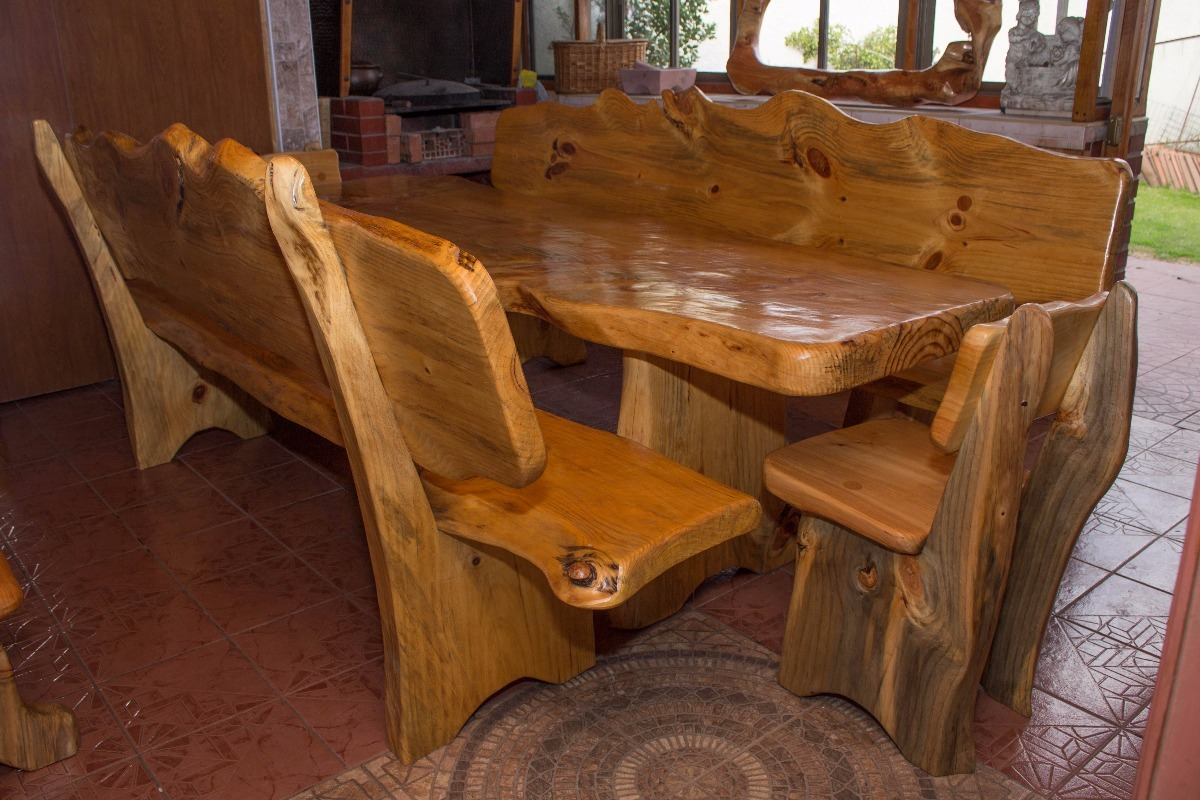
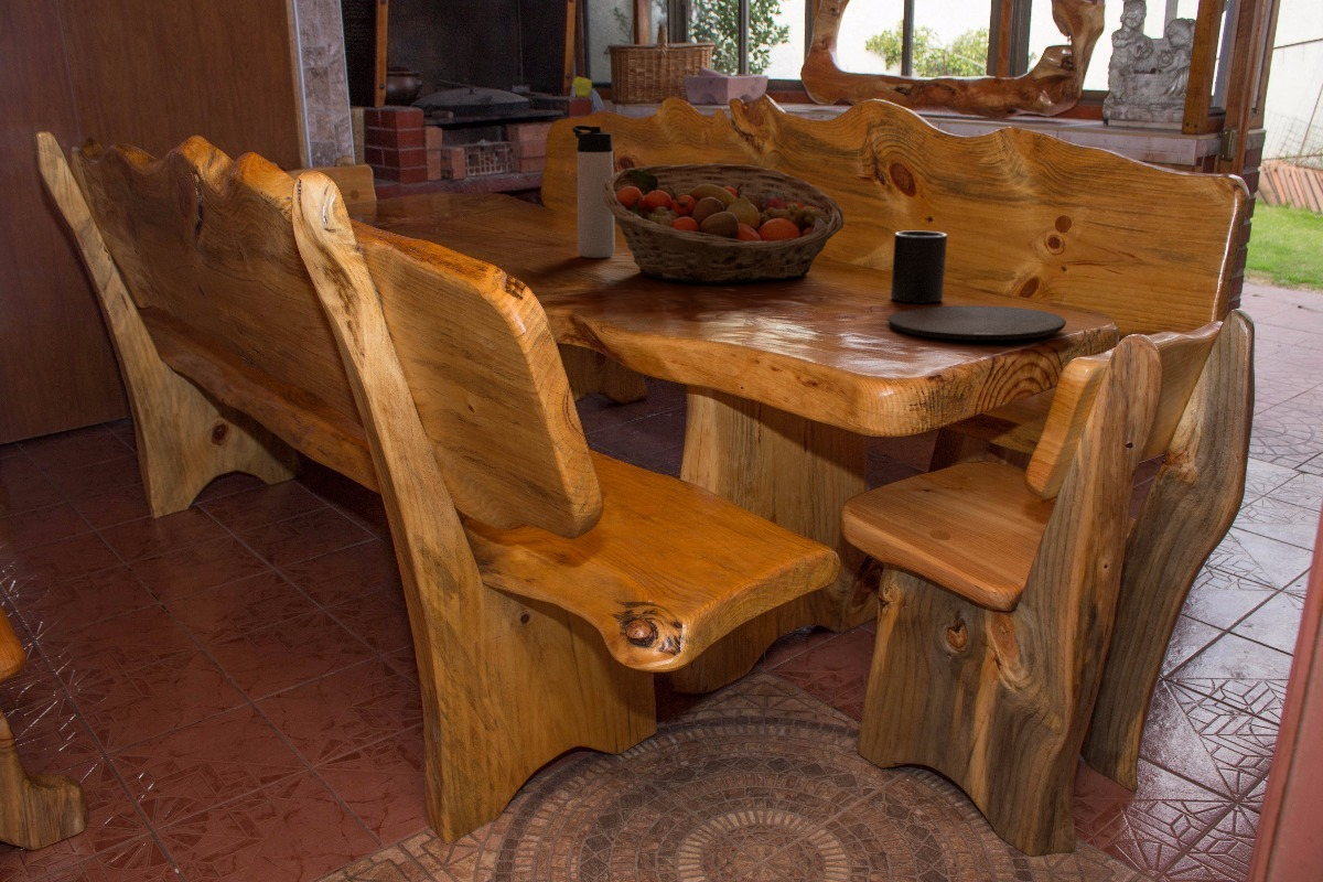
+ thermos bottle [571,125,616,259]
+ plate [888,304,1067,341]
+ mug [890,230,948,304]
+ fruit basket [603,162,846,284]
